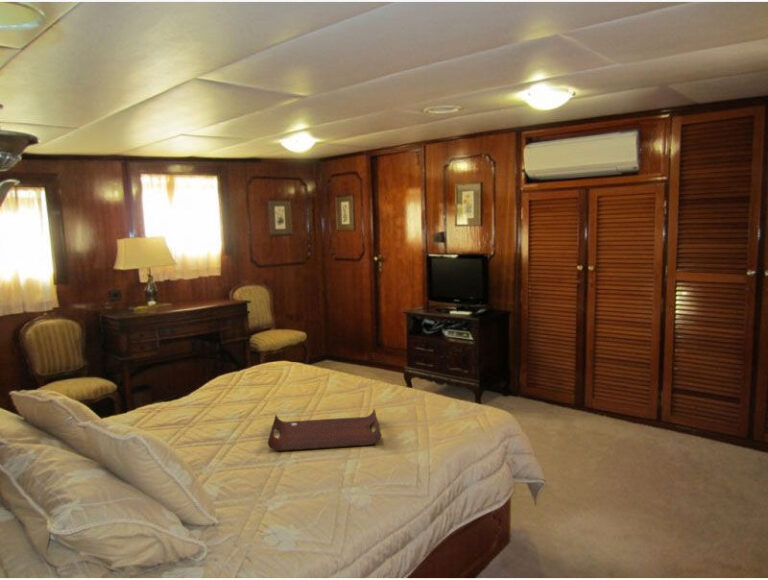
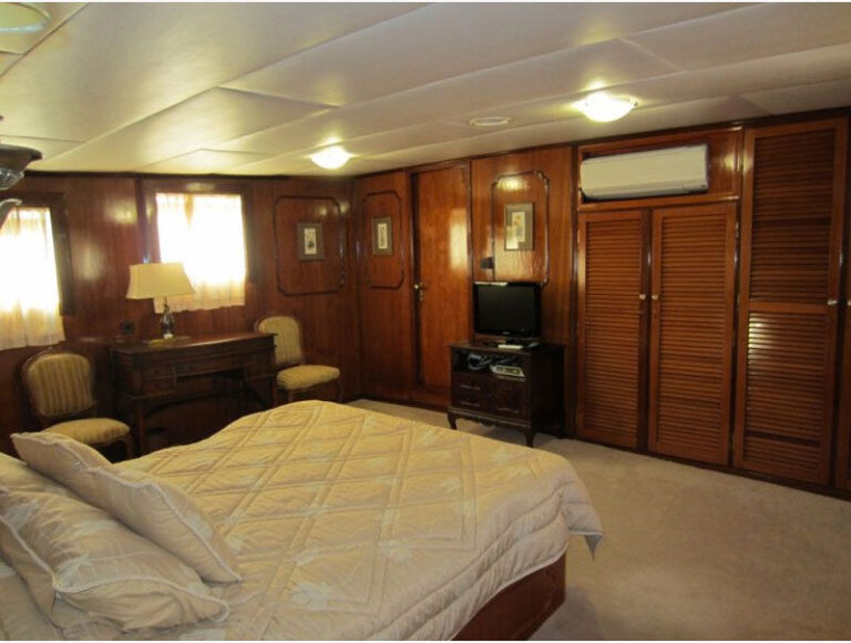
- serving tray [266,408,382,452]
